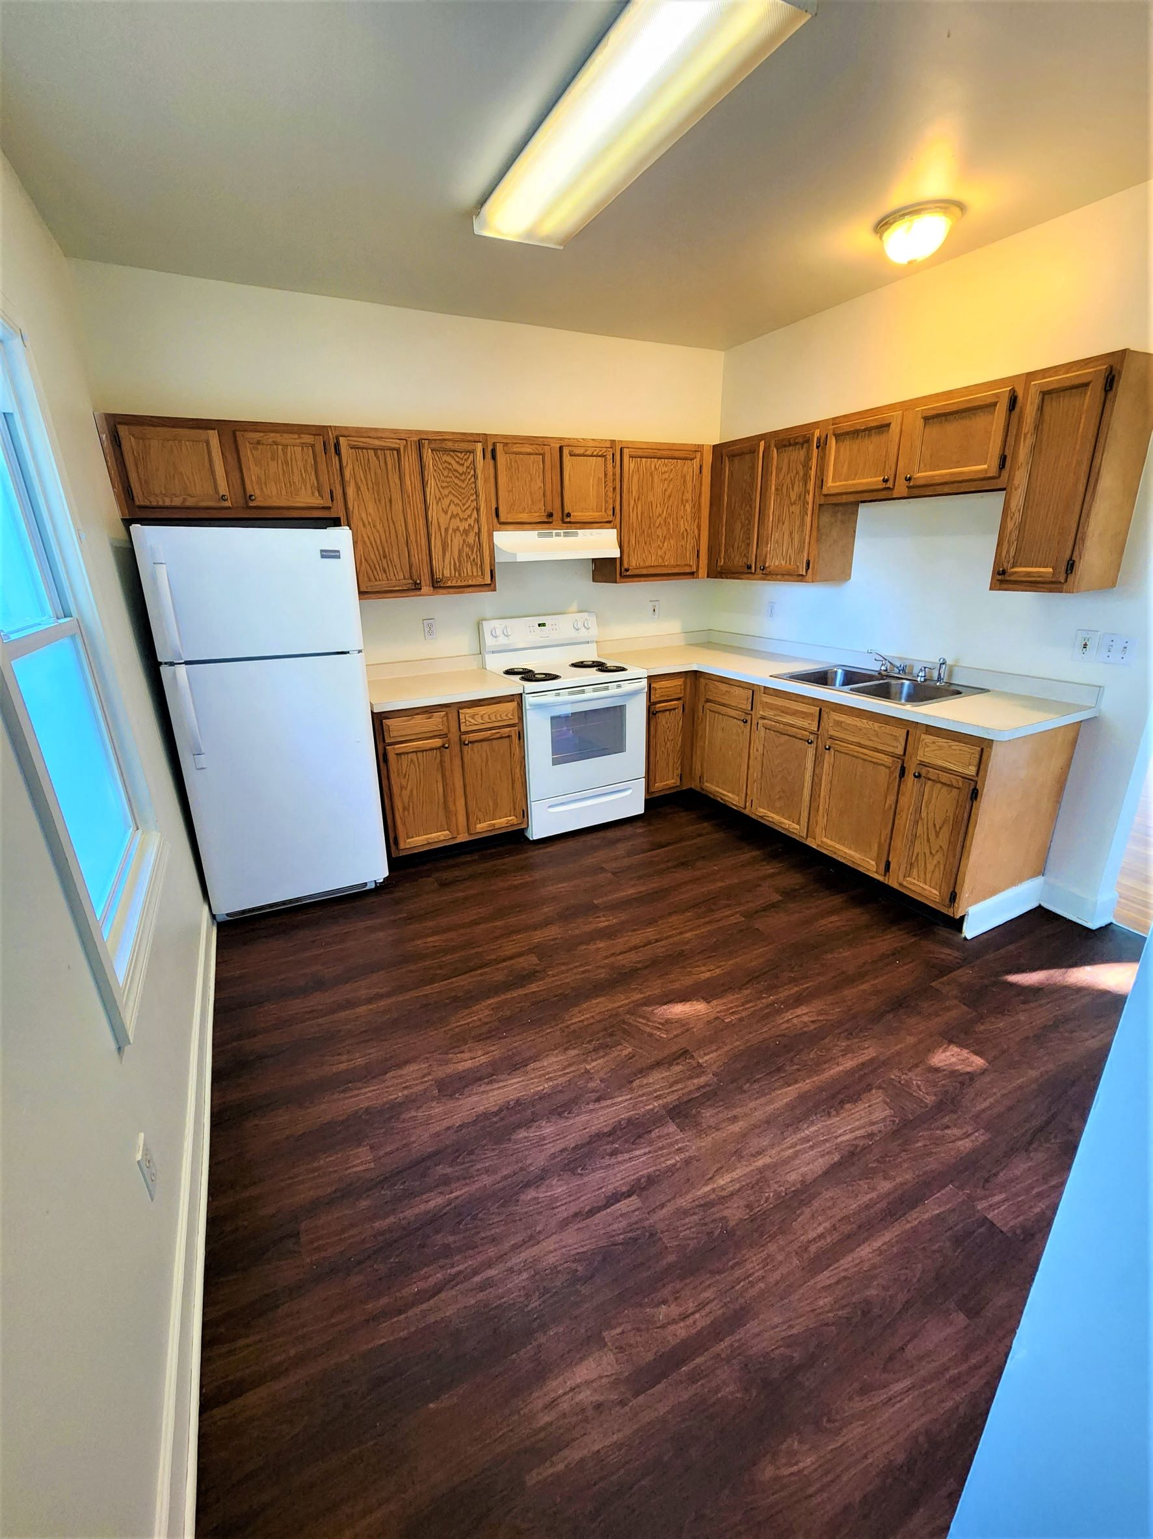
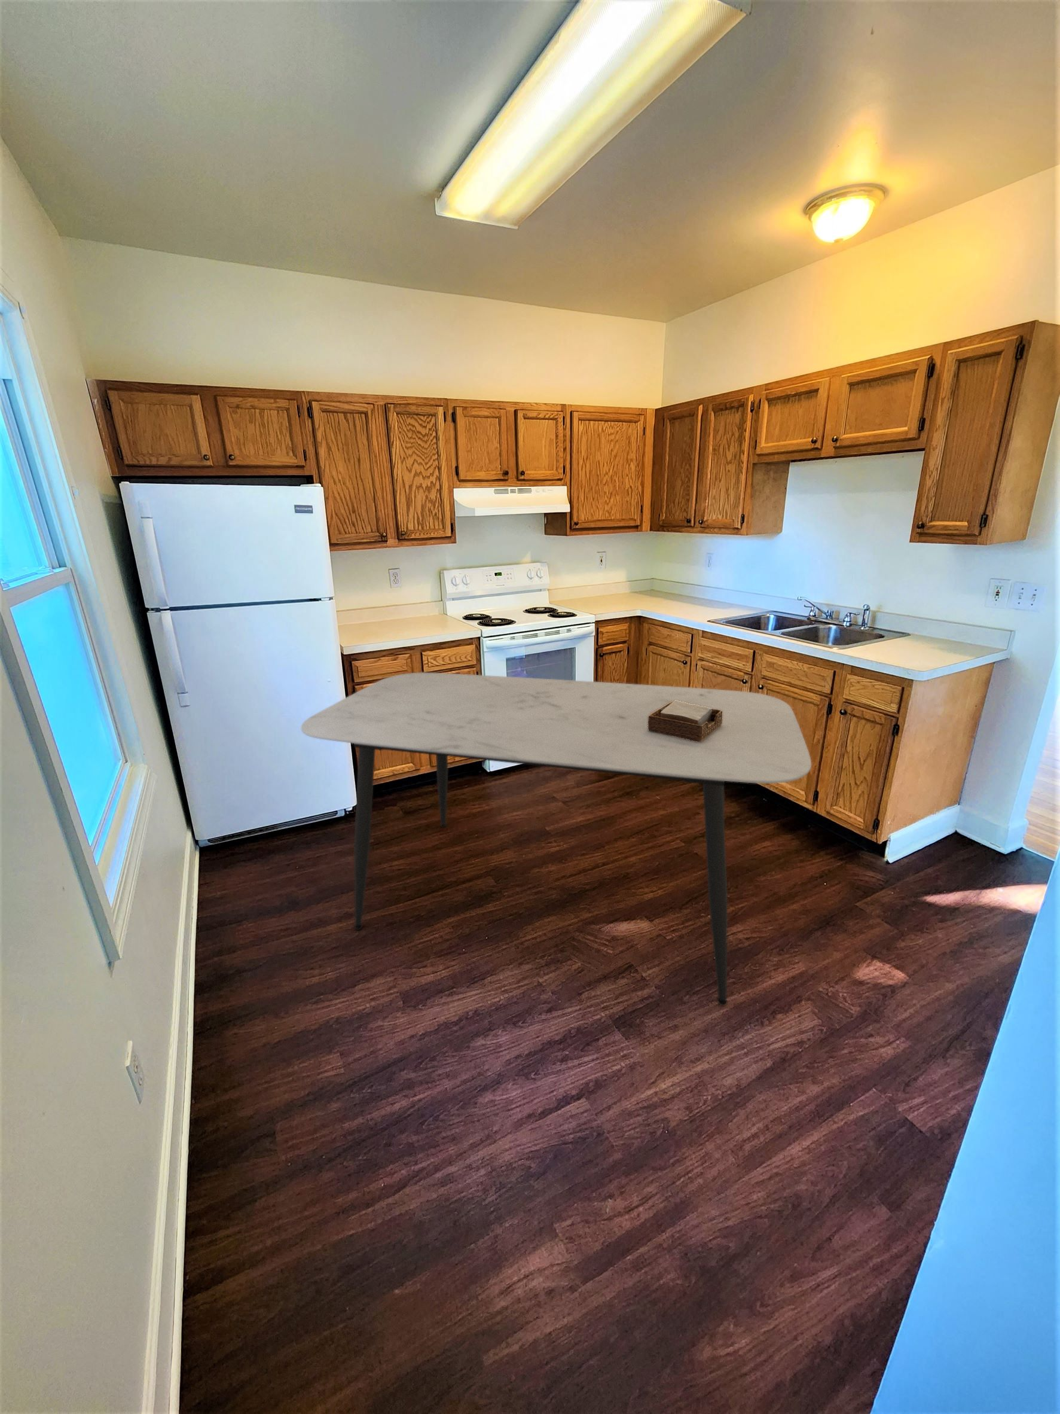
+ dining table [301,671,812,1007]
+ napkin holder [648,700,723,742]
